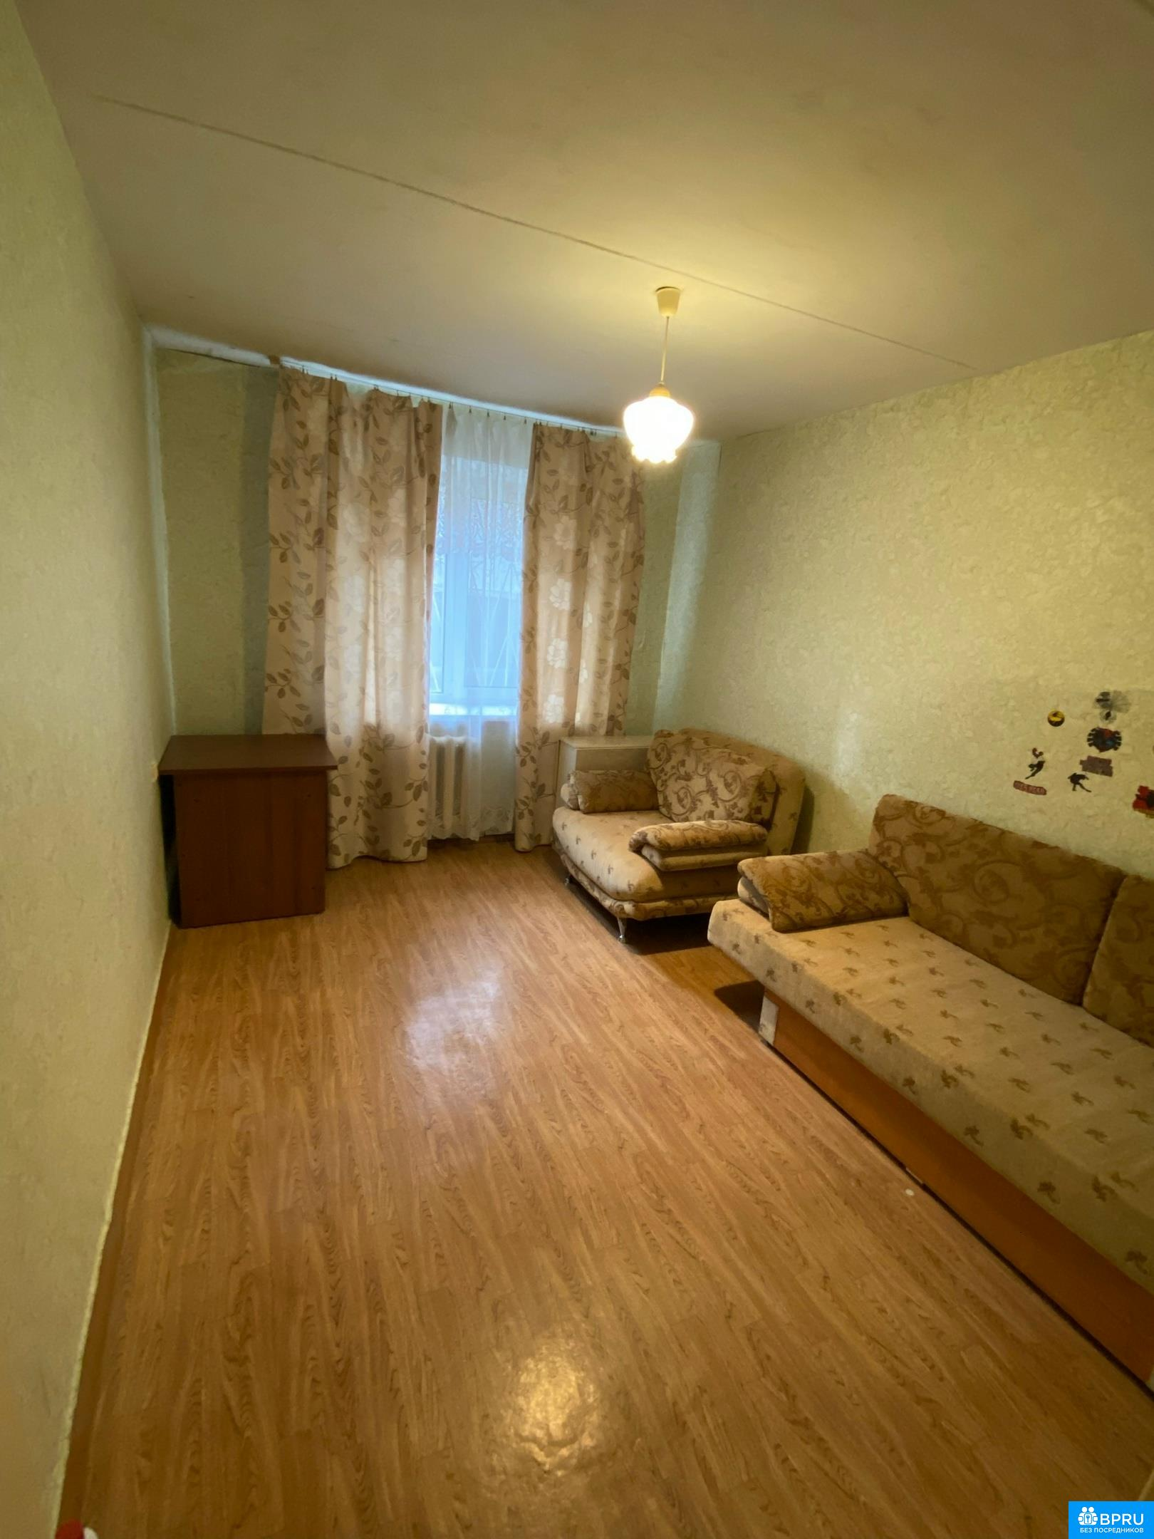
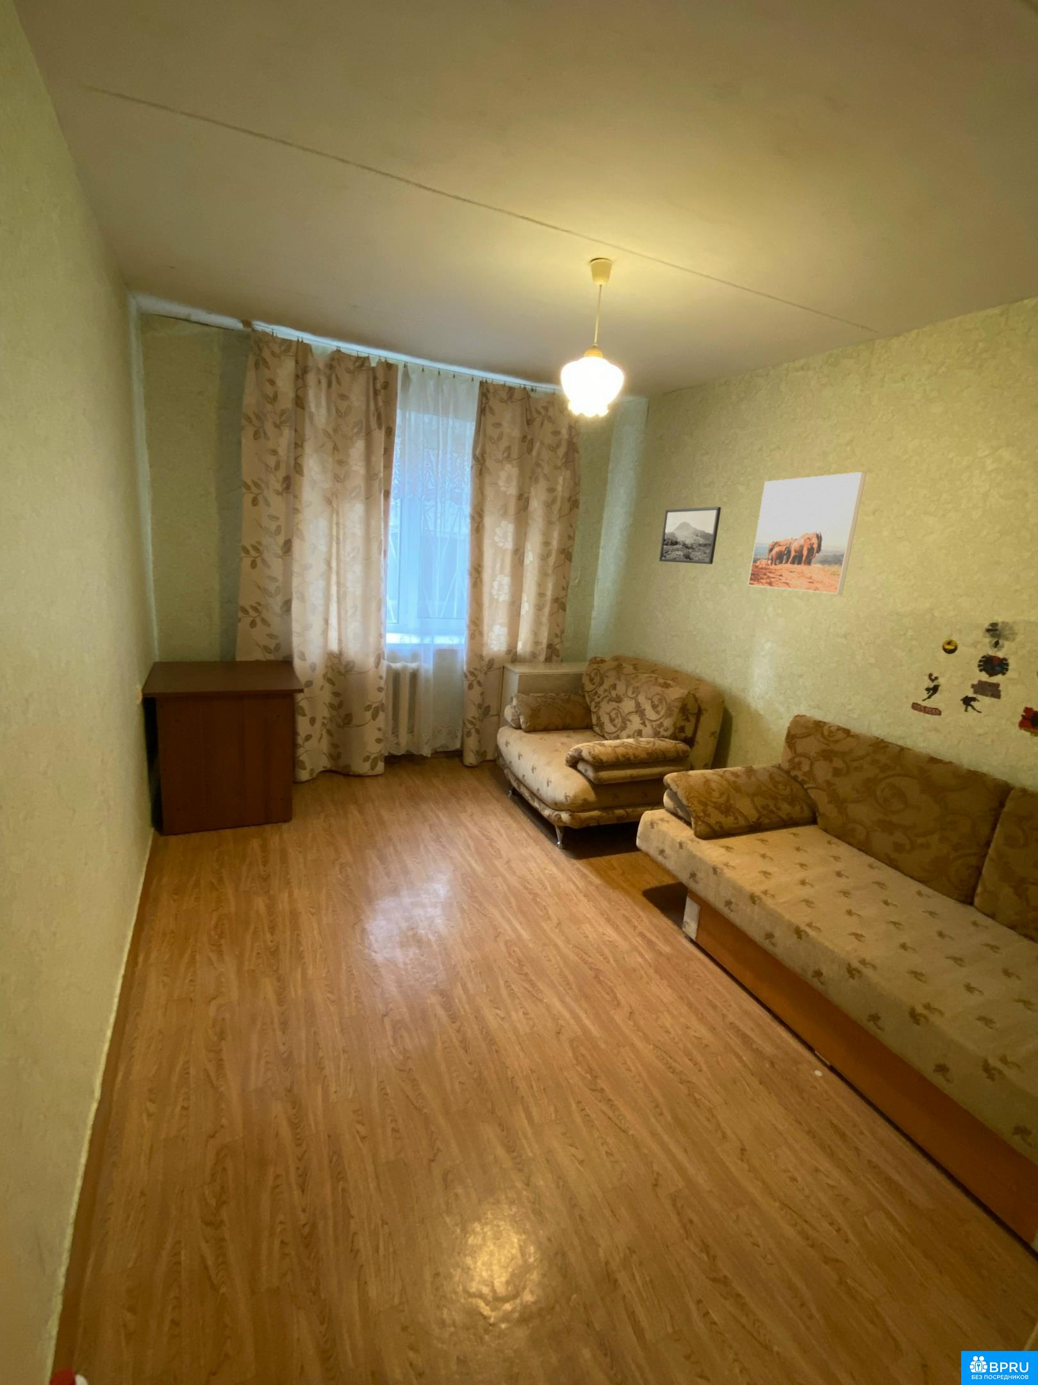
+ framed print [659,506,722,565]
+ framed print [747,471,867,595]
